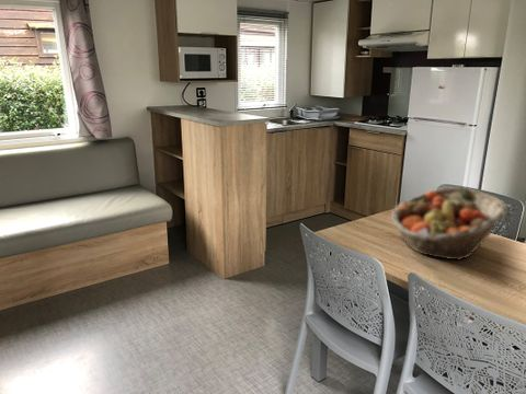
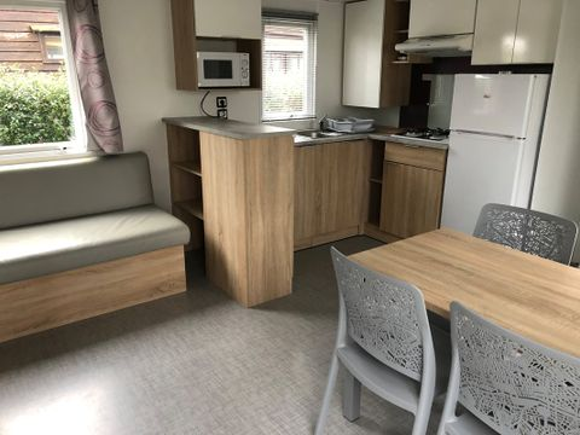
- fruit basket [390,186,508,262]
